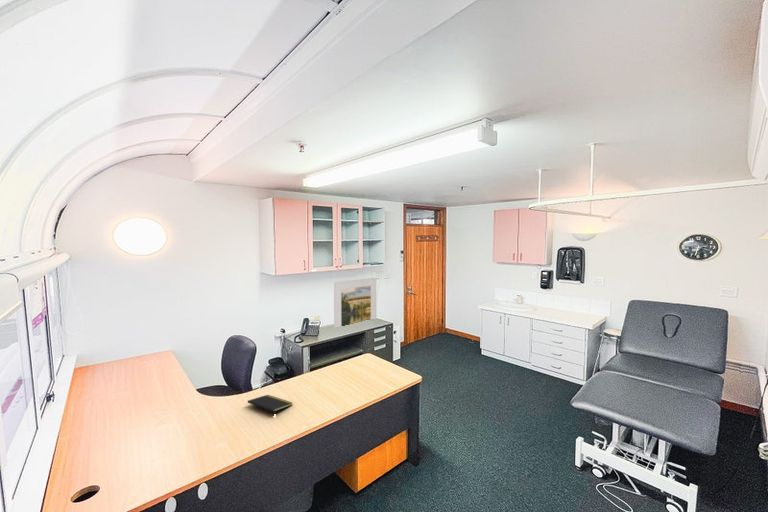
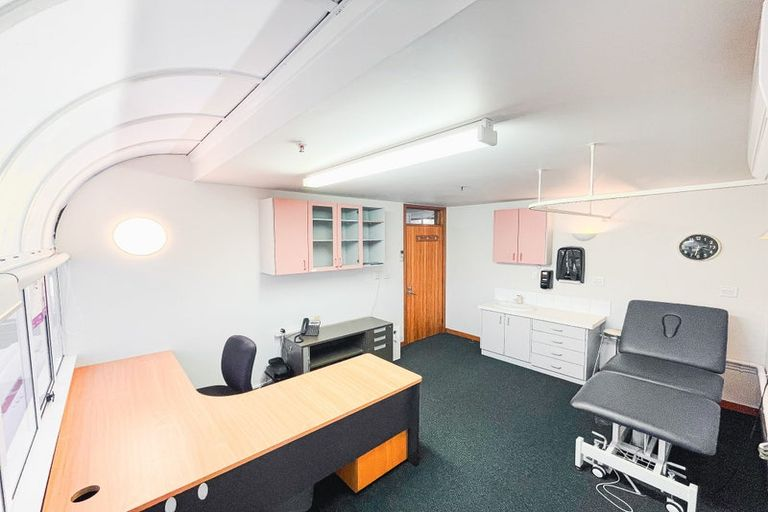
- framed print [333,277,377,329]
- notepad [247,394,293,413]
